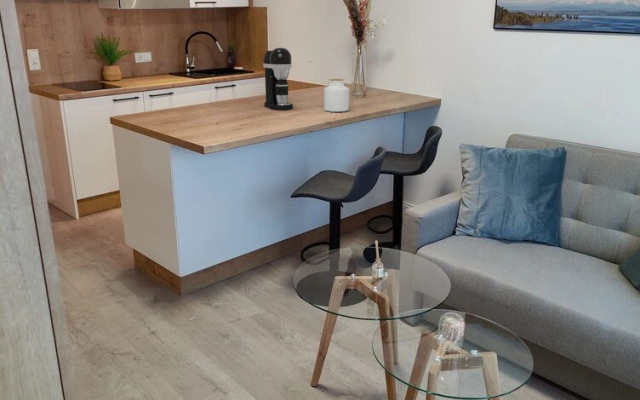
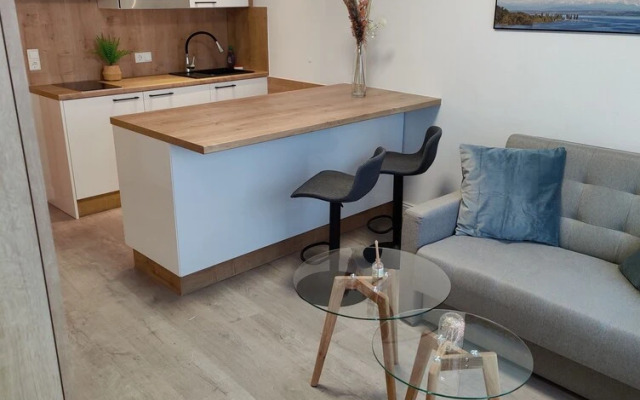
- jar [323,78,350,113]
- coffee maker [262,47,294,110]
